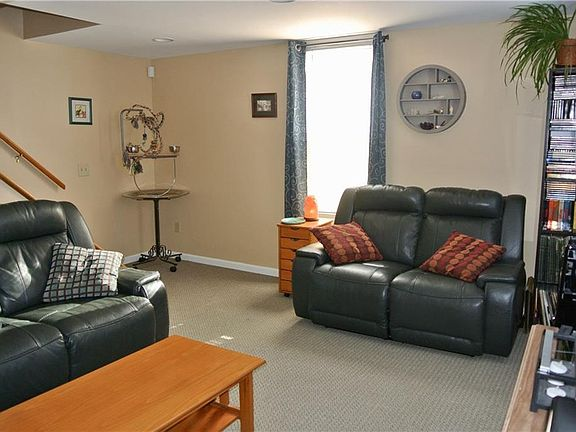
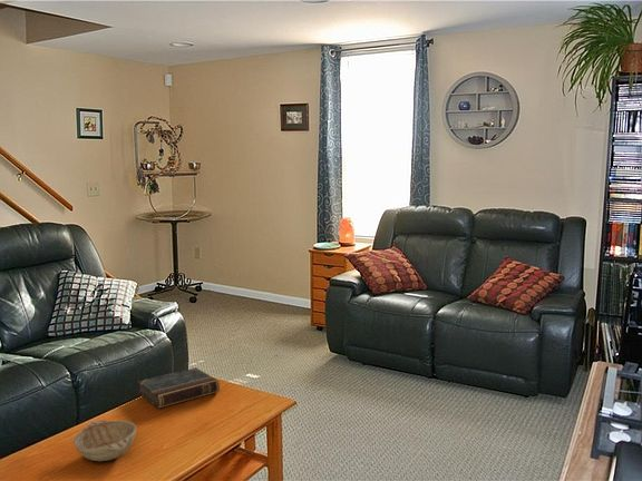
+ decorative bowl [72,420,137,462]
+ book [137,366,221,410]
